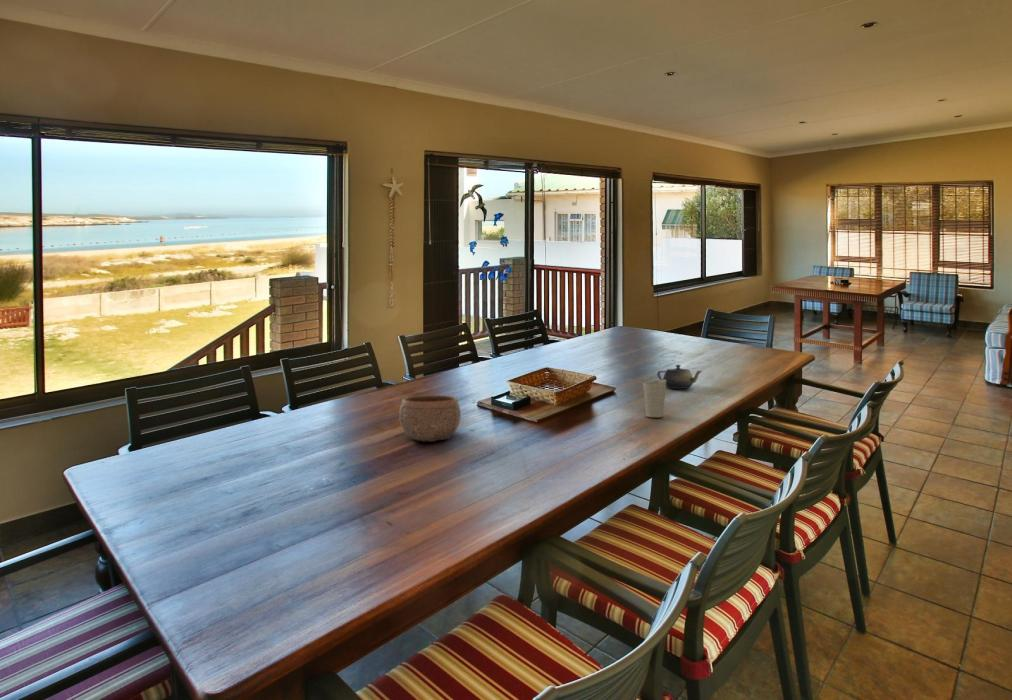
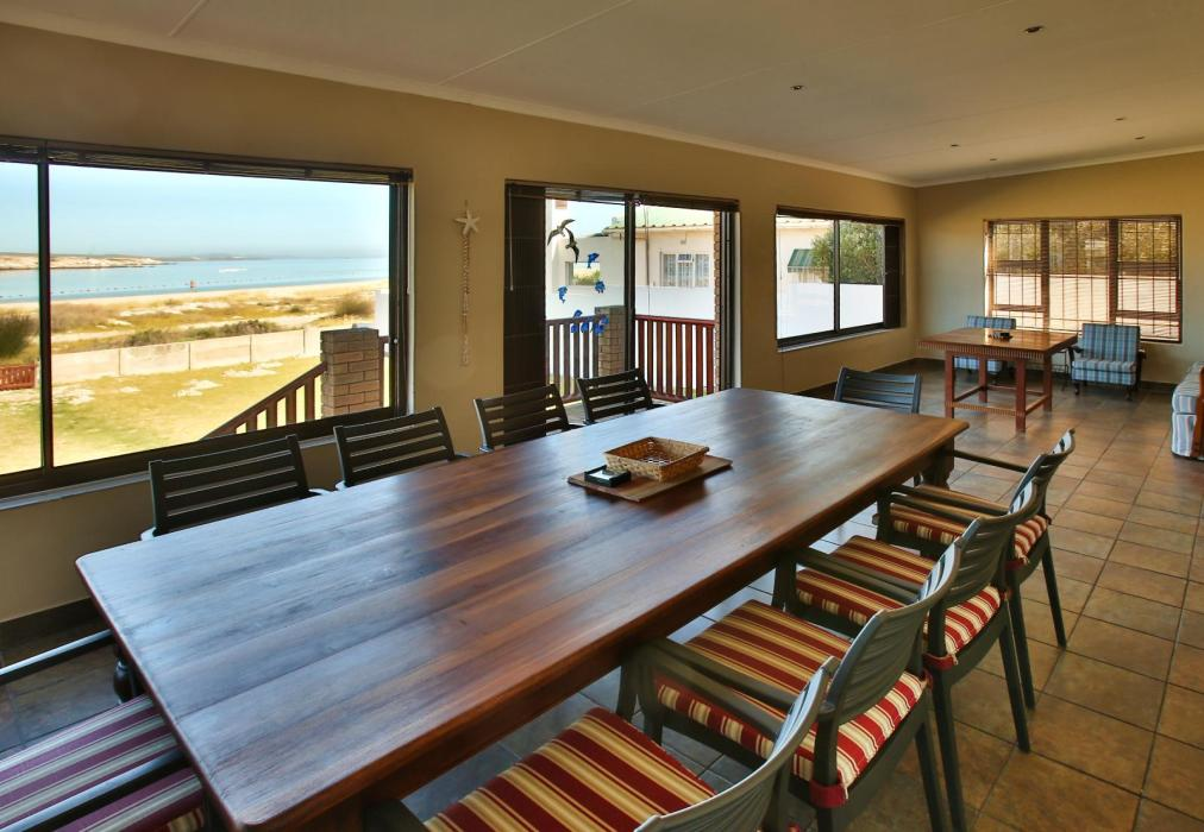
- teapot [656,364,703,390]
- bowl [398,394,462,442]
- cup [642,379,667,418]
